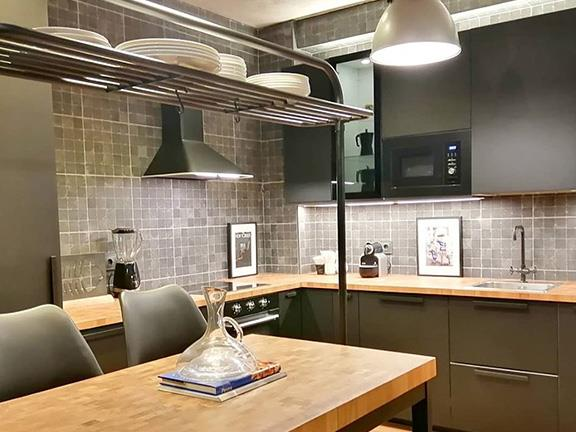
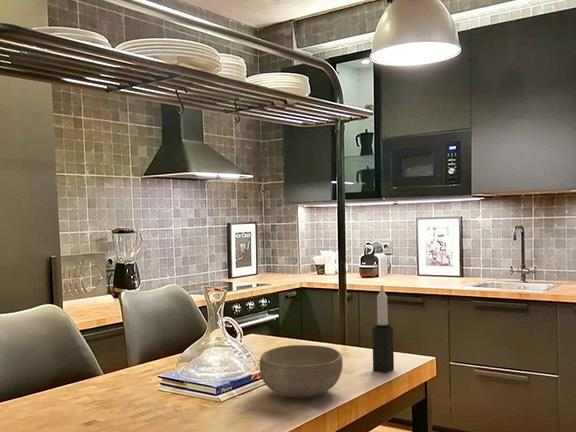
+ bowl [258,344,344,399]
+ candle [371,284,395,373]
